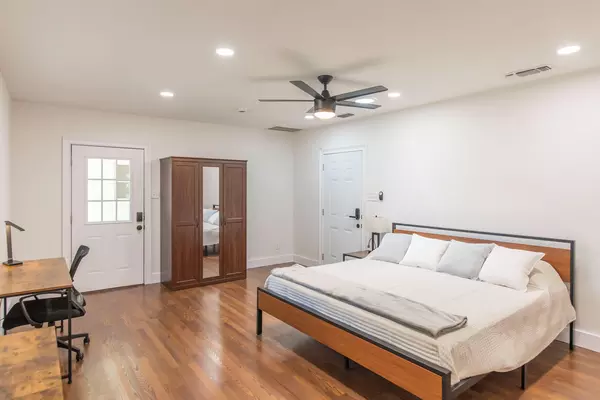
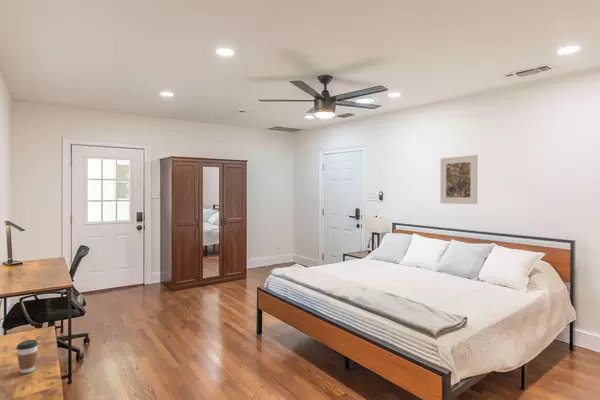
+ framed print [439,154,478,205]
+ coffee cup [15,339,39,374]
